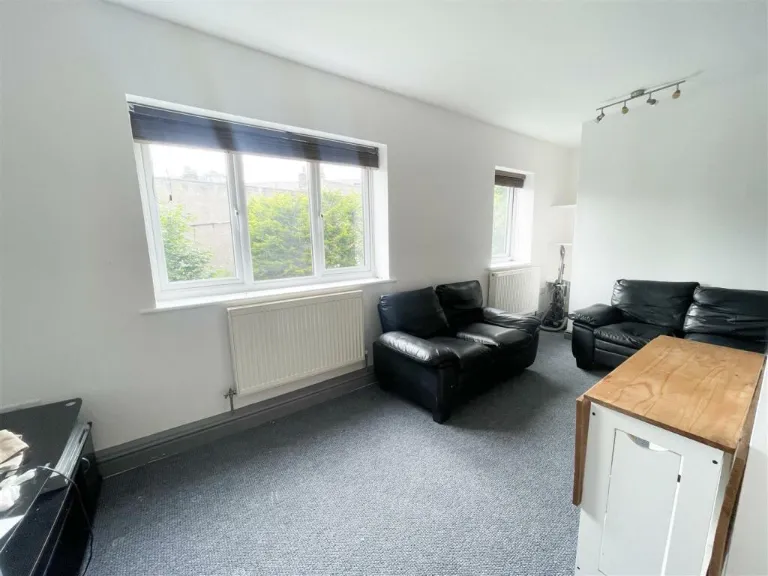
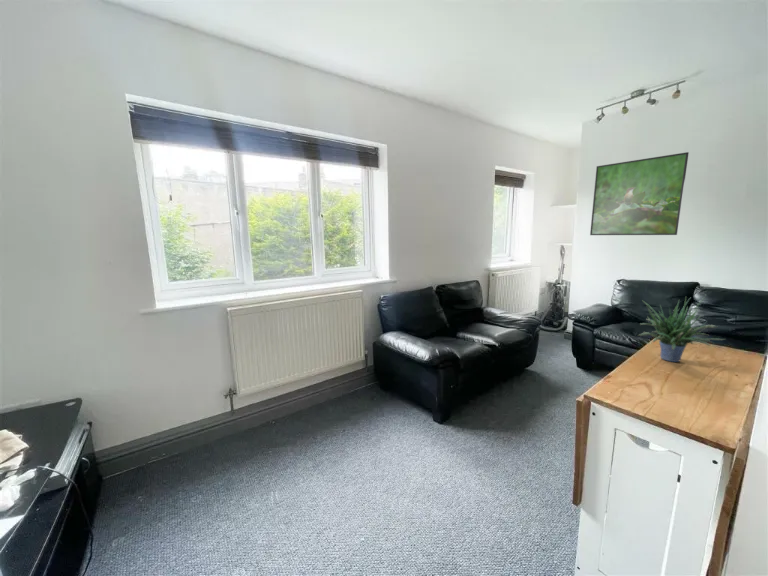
+ potted plant [637,294,726,363]
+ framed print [589,151,690,236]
